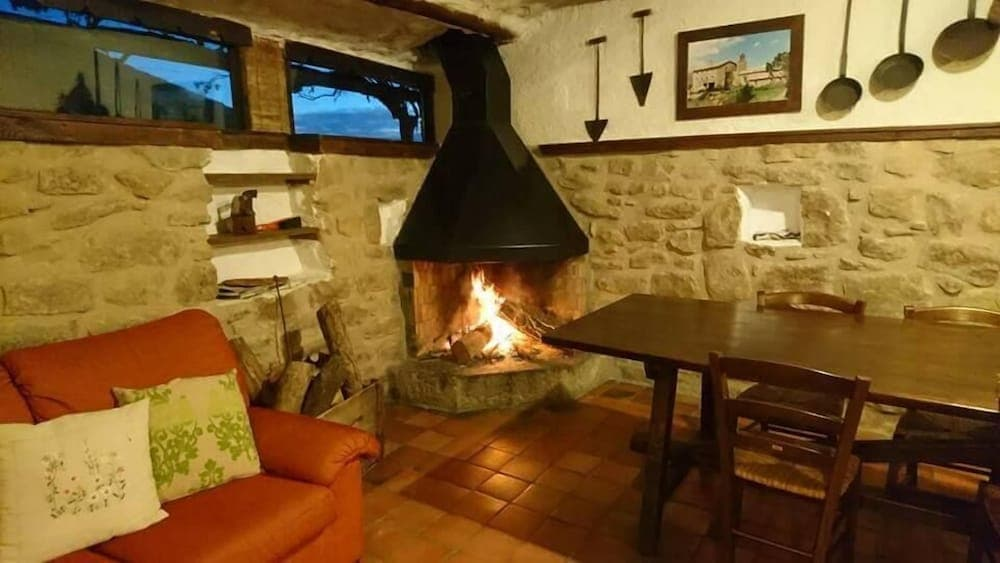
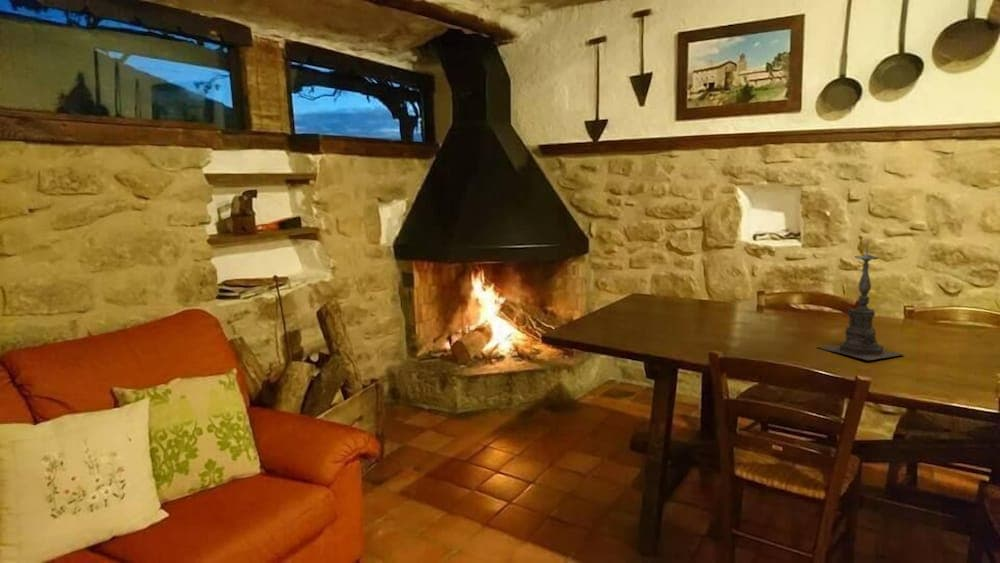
+ candle holder [815,239,906,361]
